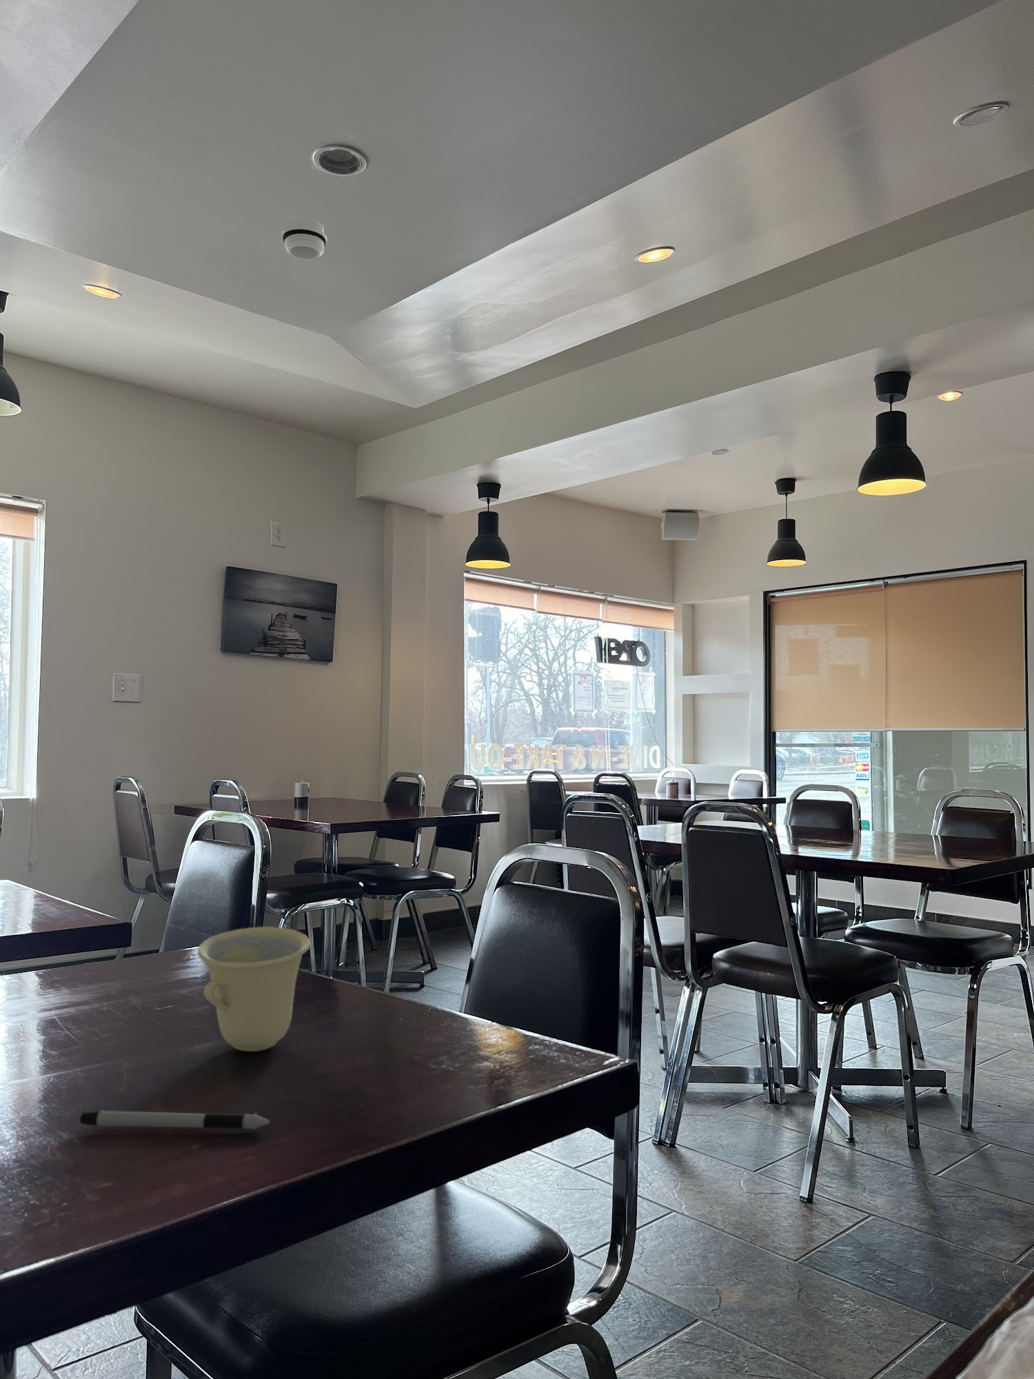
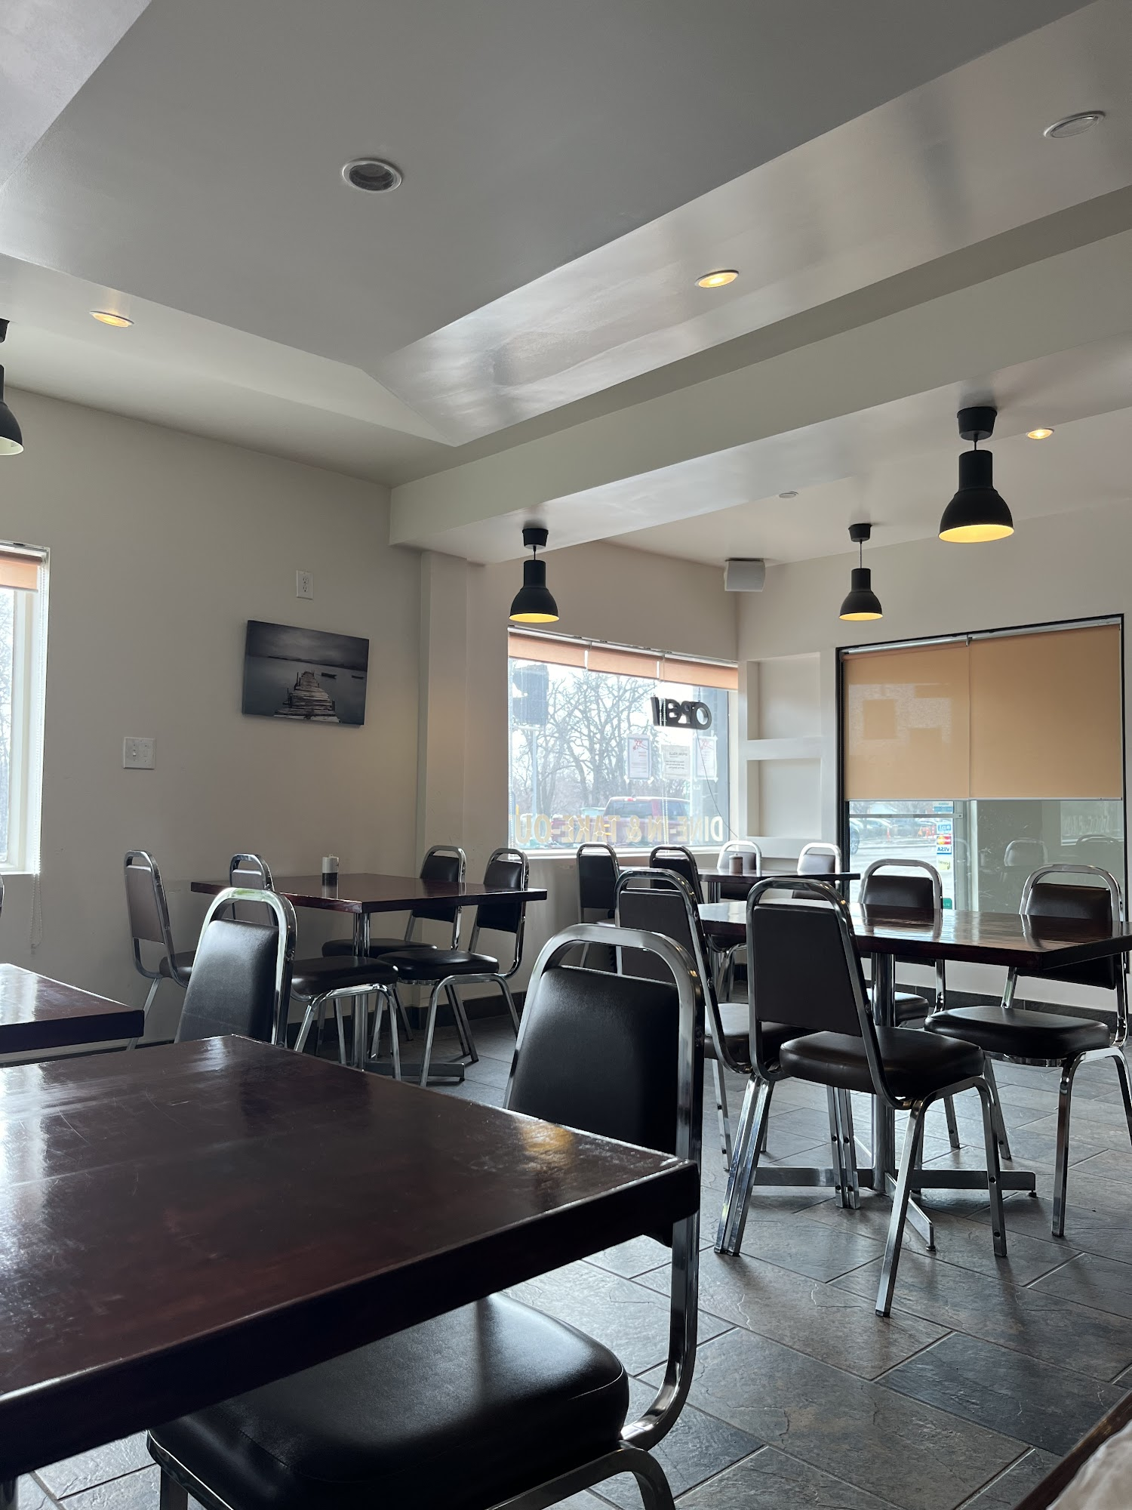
- cup [197,926,312,1052]
- pen [79,1110,274,1130]
- smoke detector [281,218,327,261]
